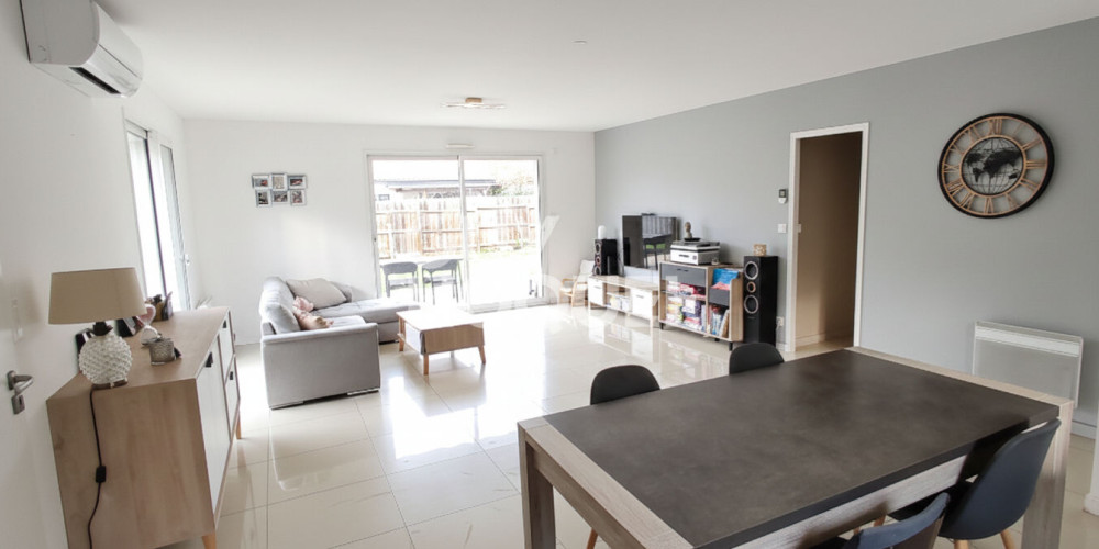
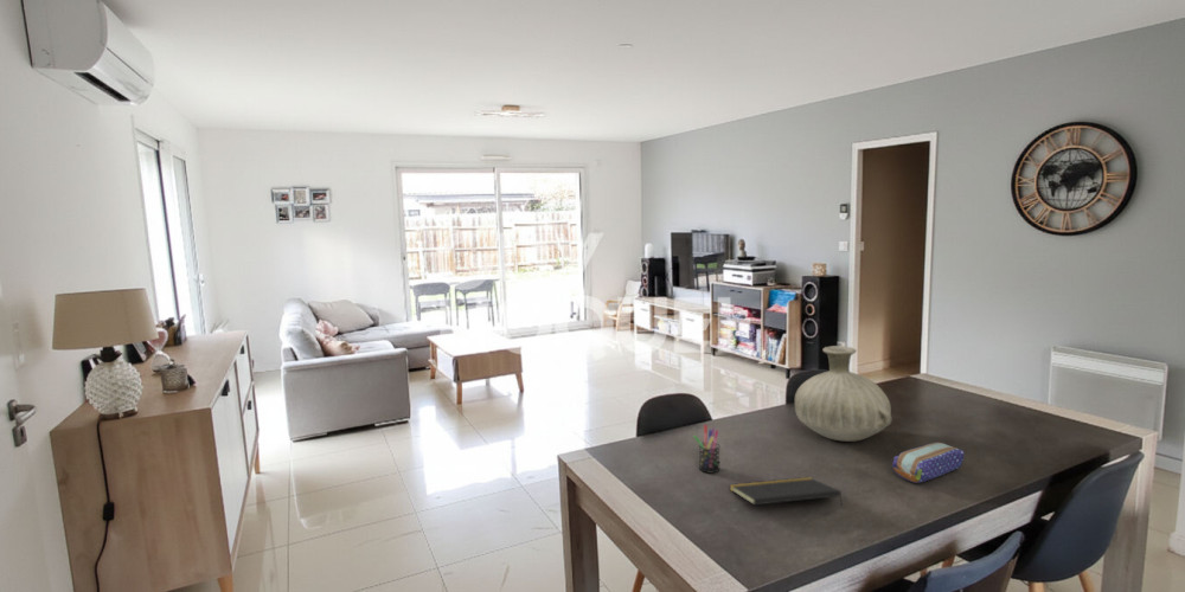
+ vase [794,345,893,443]
+ notepad [729,476,844,509]
+ pen holder [693,424,722,475]
+ pencil case [891,442,965,484]
